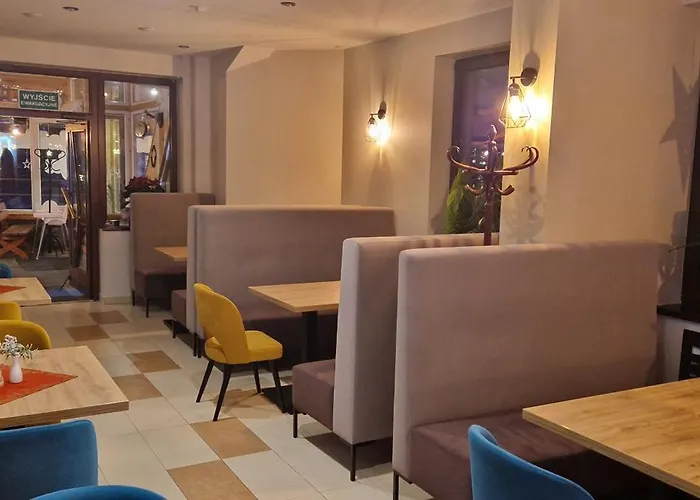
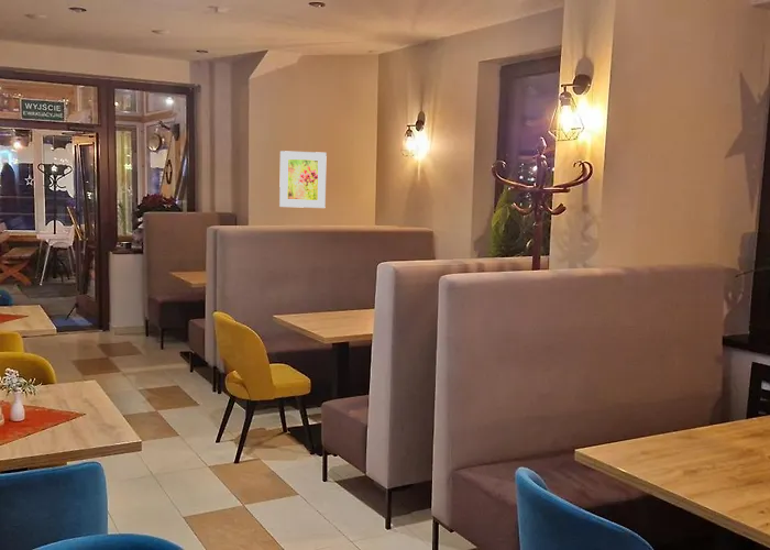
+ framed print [278,150,328,209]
